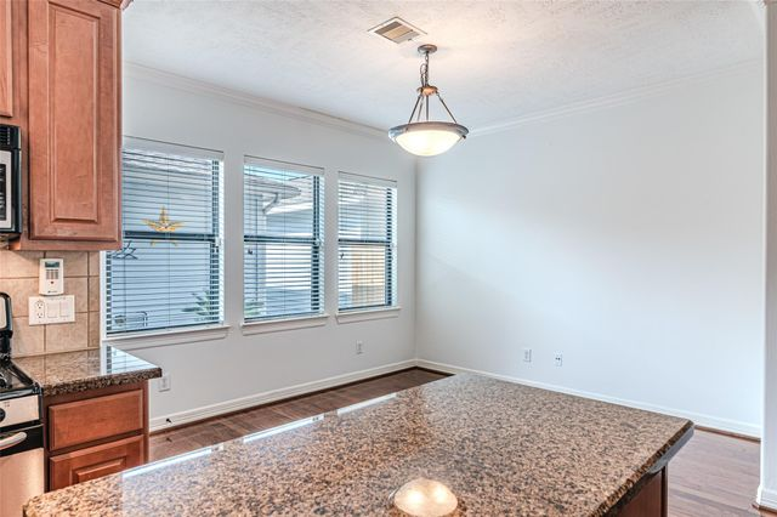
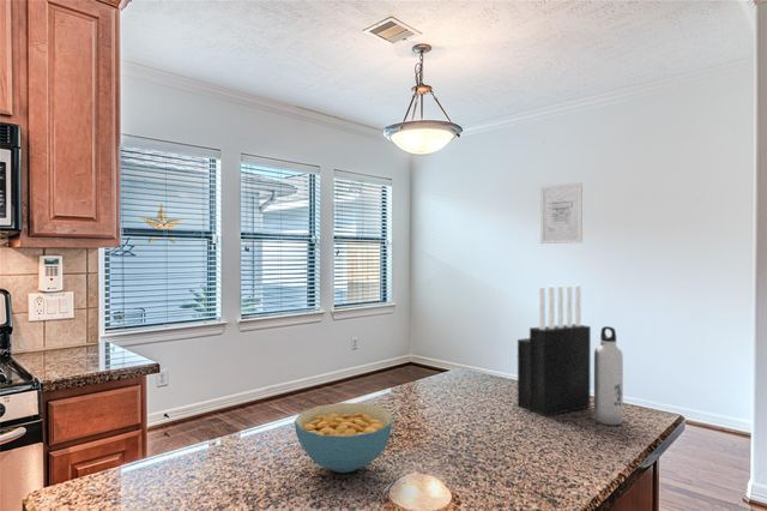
+ knife block [517,284,592,417]
+ water bottle [593,325,624,426]
+ wall art [539,181,584,245]
+ cereal bowl [294,402,394,474]
